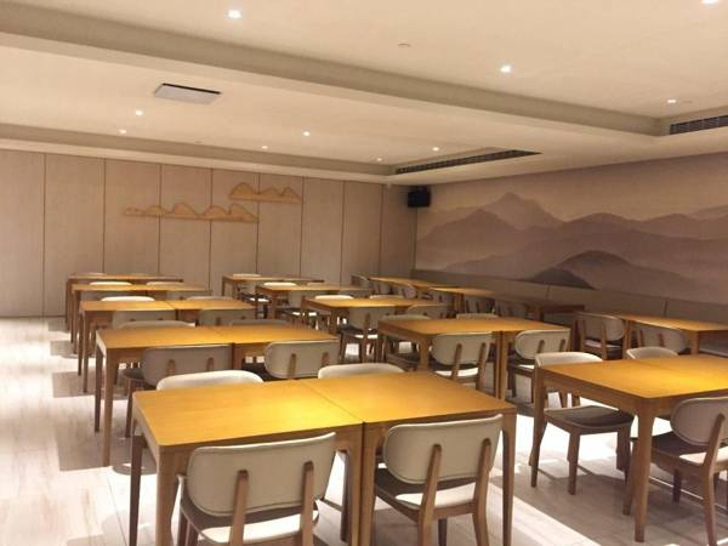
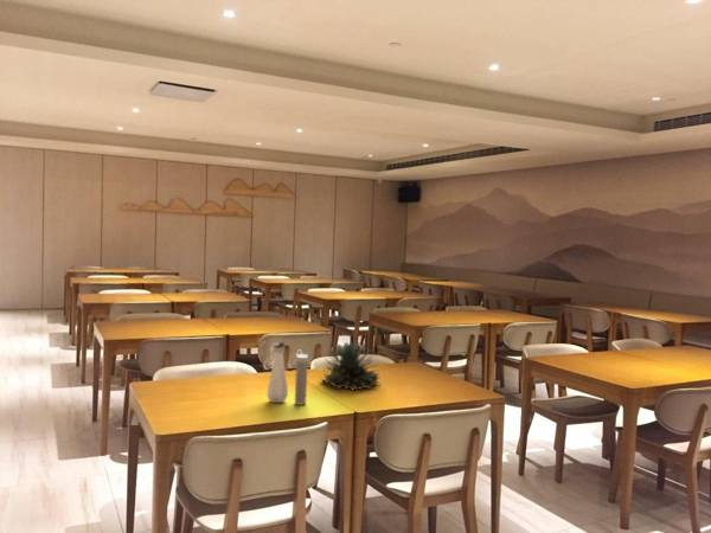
+ succulent plant [319,340,383,392]
+ water bottle [262,341,309,406]
